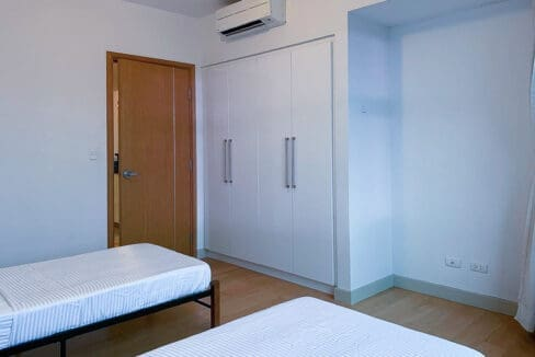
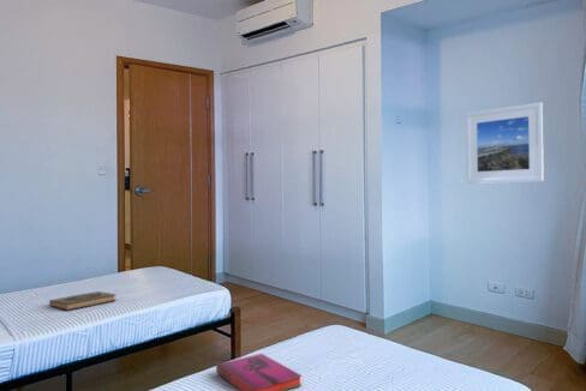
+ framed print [465,101,545,185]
+ hardback book [215,353,303,391]
+ hardback book [48,290,118,312]
